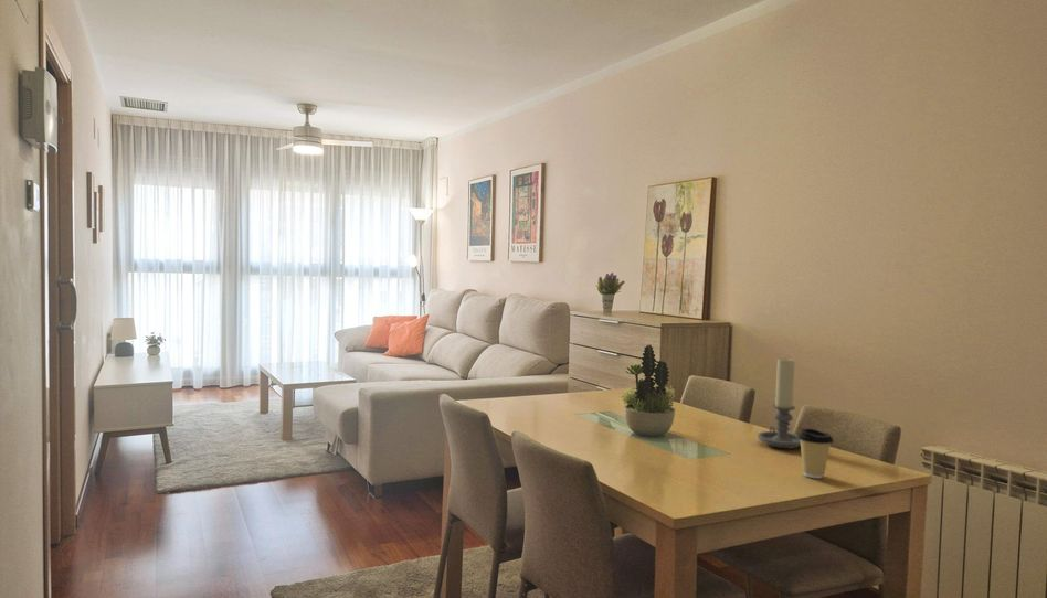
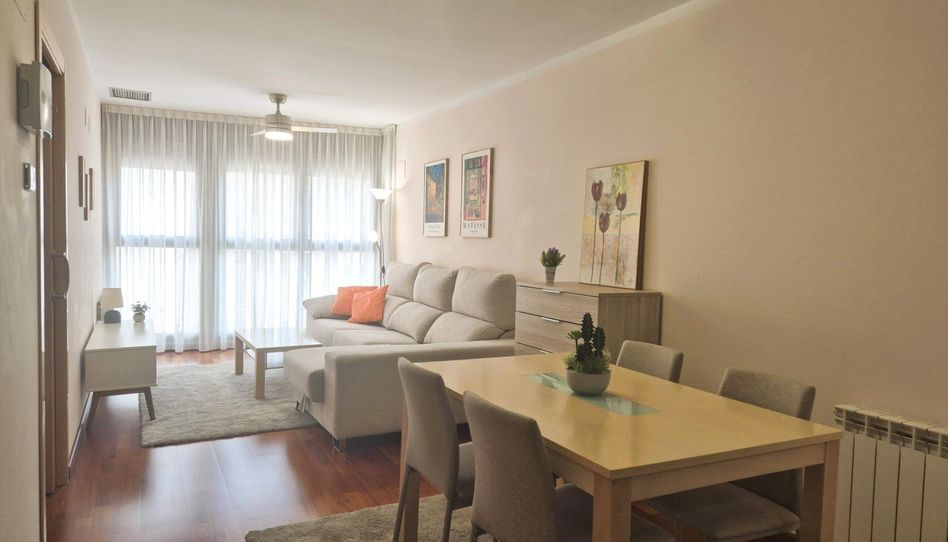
- coffee cup [797,428,834,479]
- candle holder [757,356,801,449]
